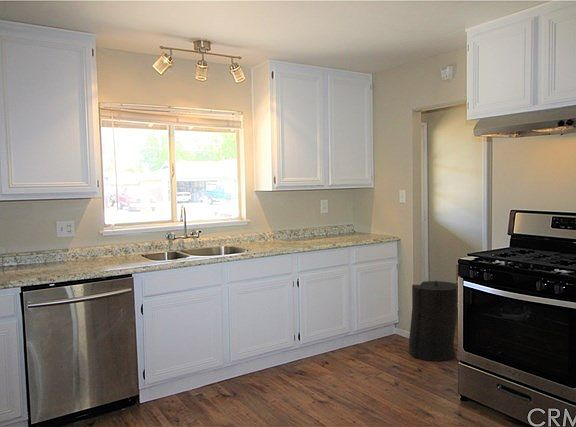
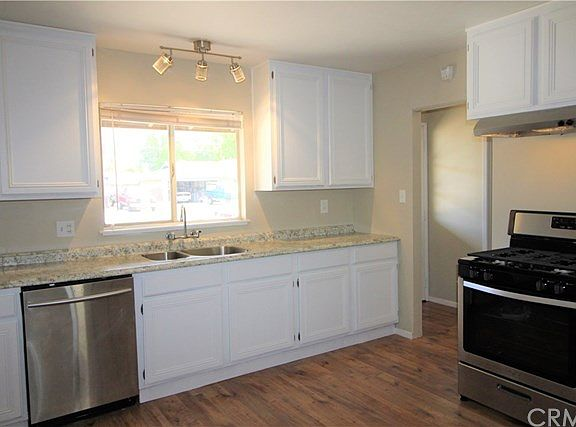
- trash can [408,280,458,362]
